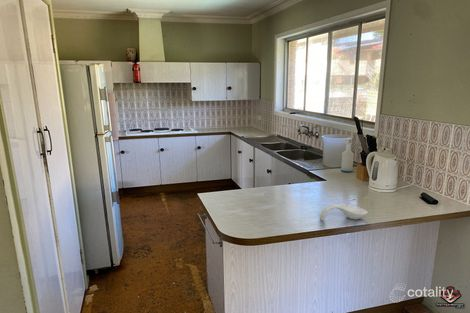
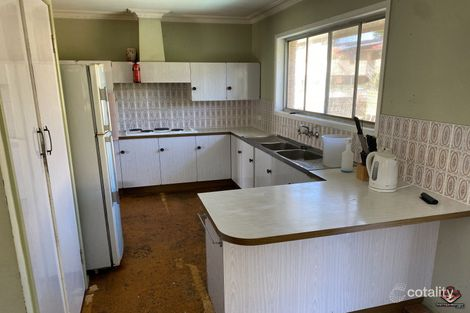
- spoon rest [319,203,368,223]
